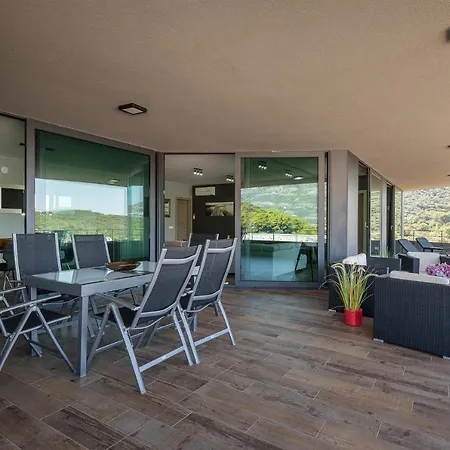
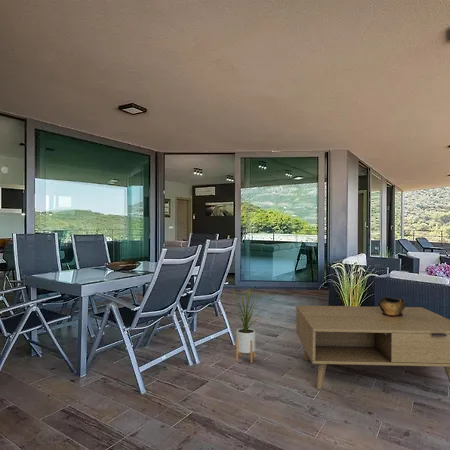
+ coffee table [295,305,450,390]
+ house plant [225,285,269,364]
+ decorative bowl [378,296,406,317]
